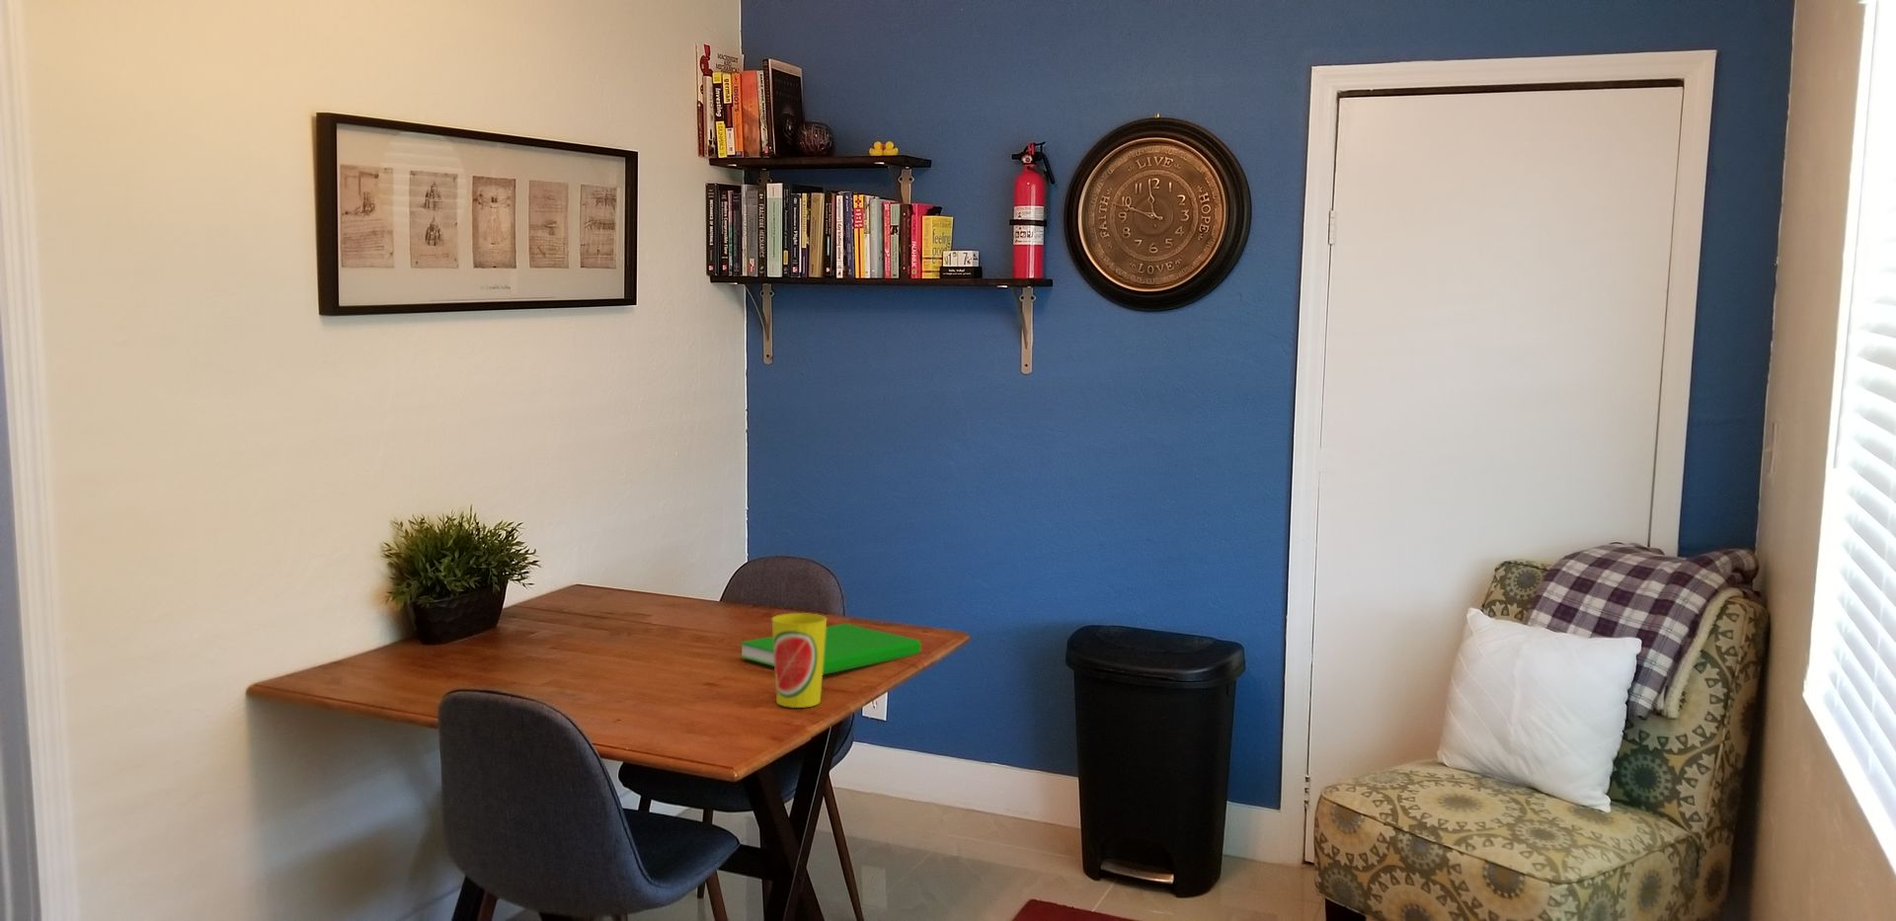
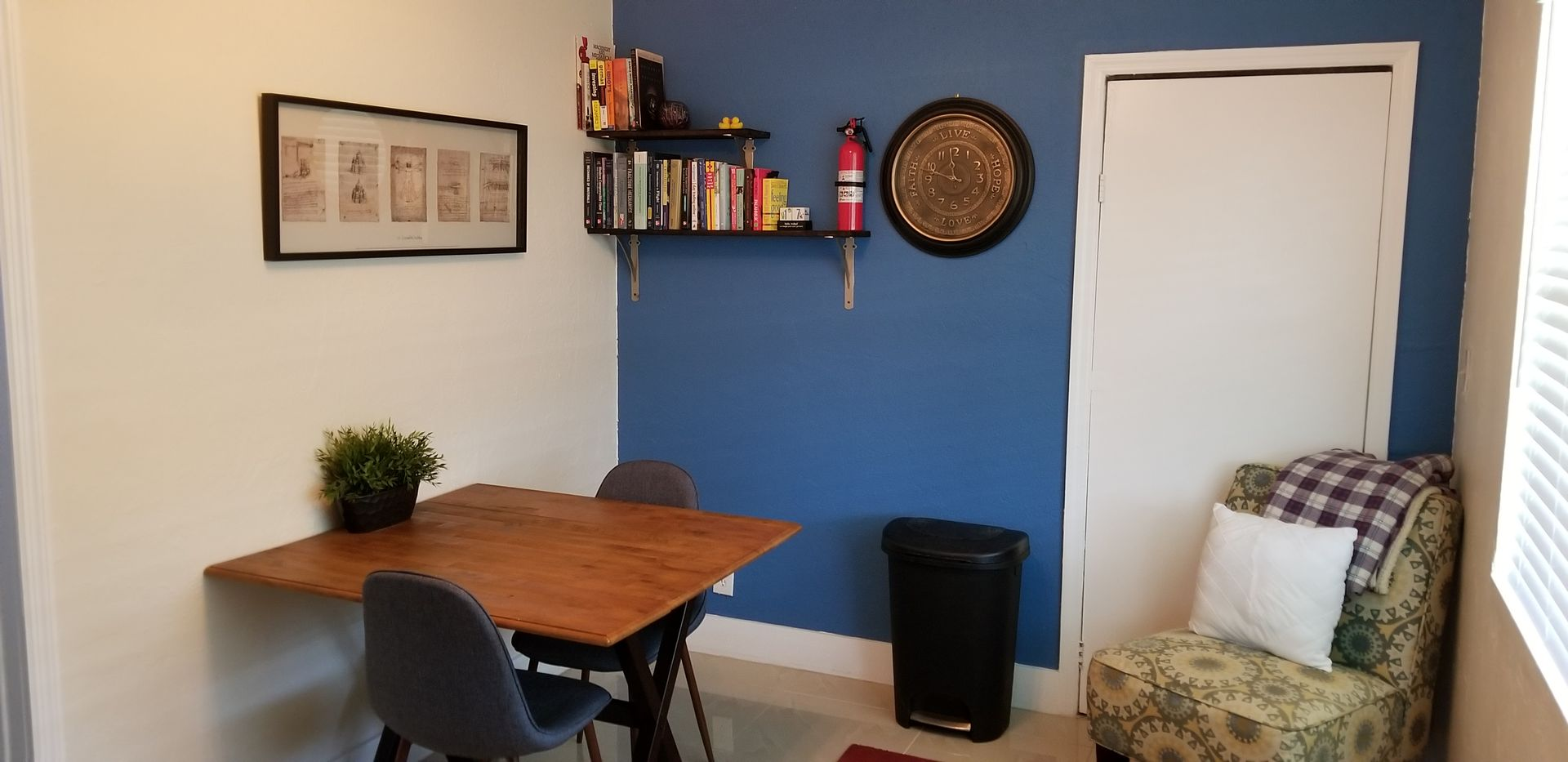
- cup [771,612,827,708]
- book [739,622,923,676]
